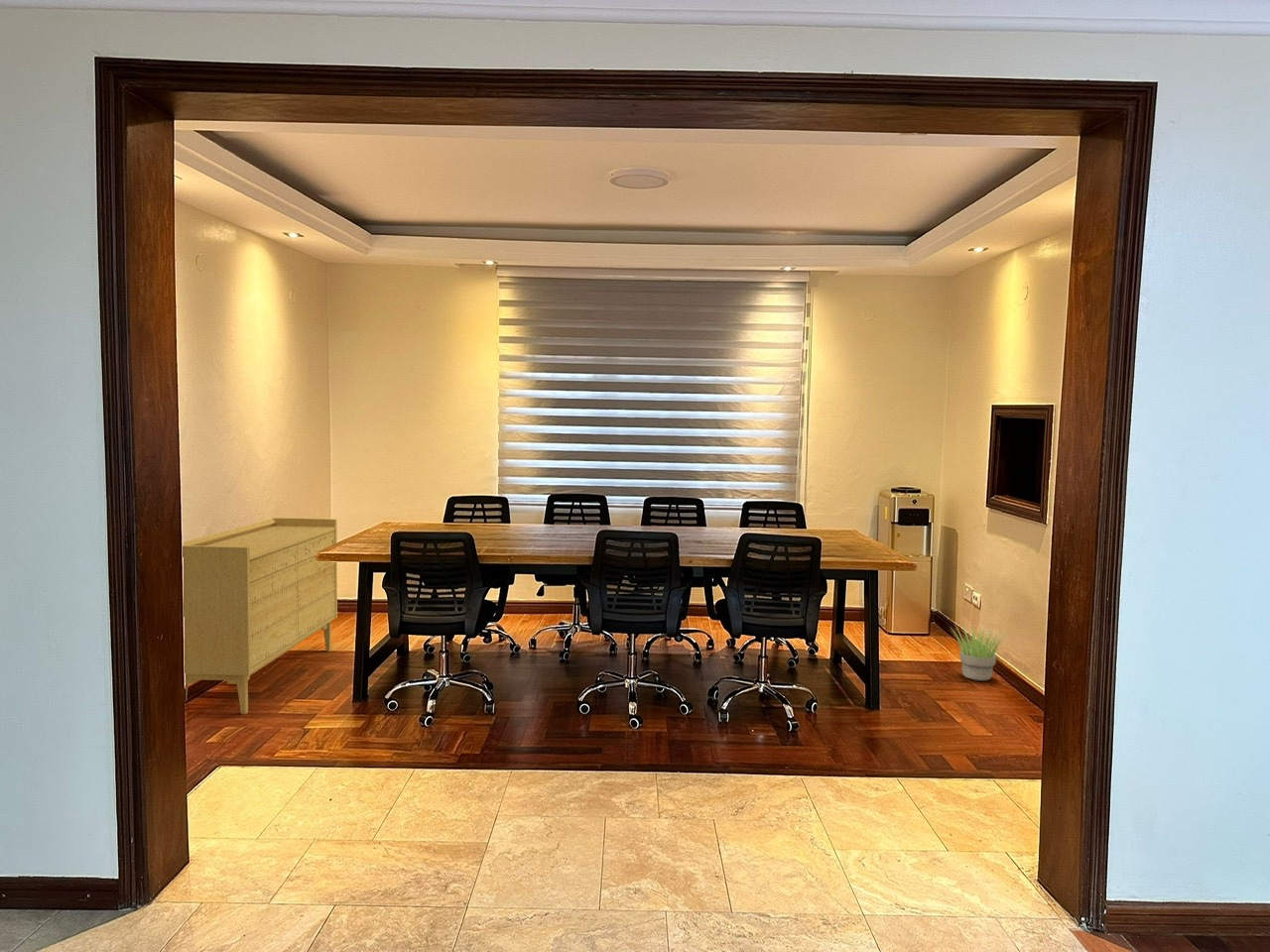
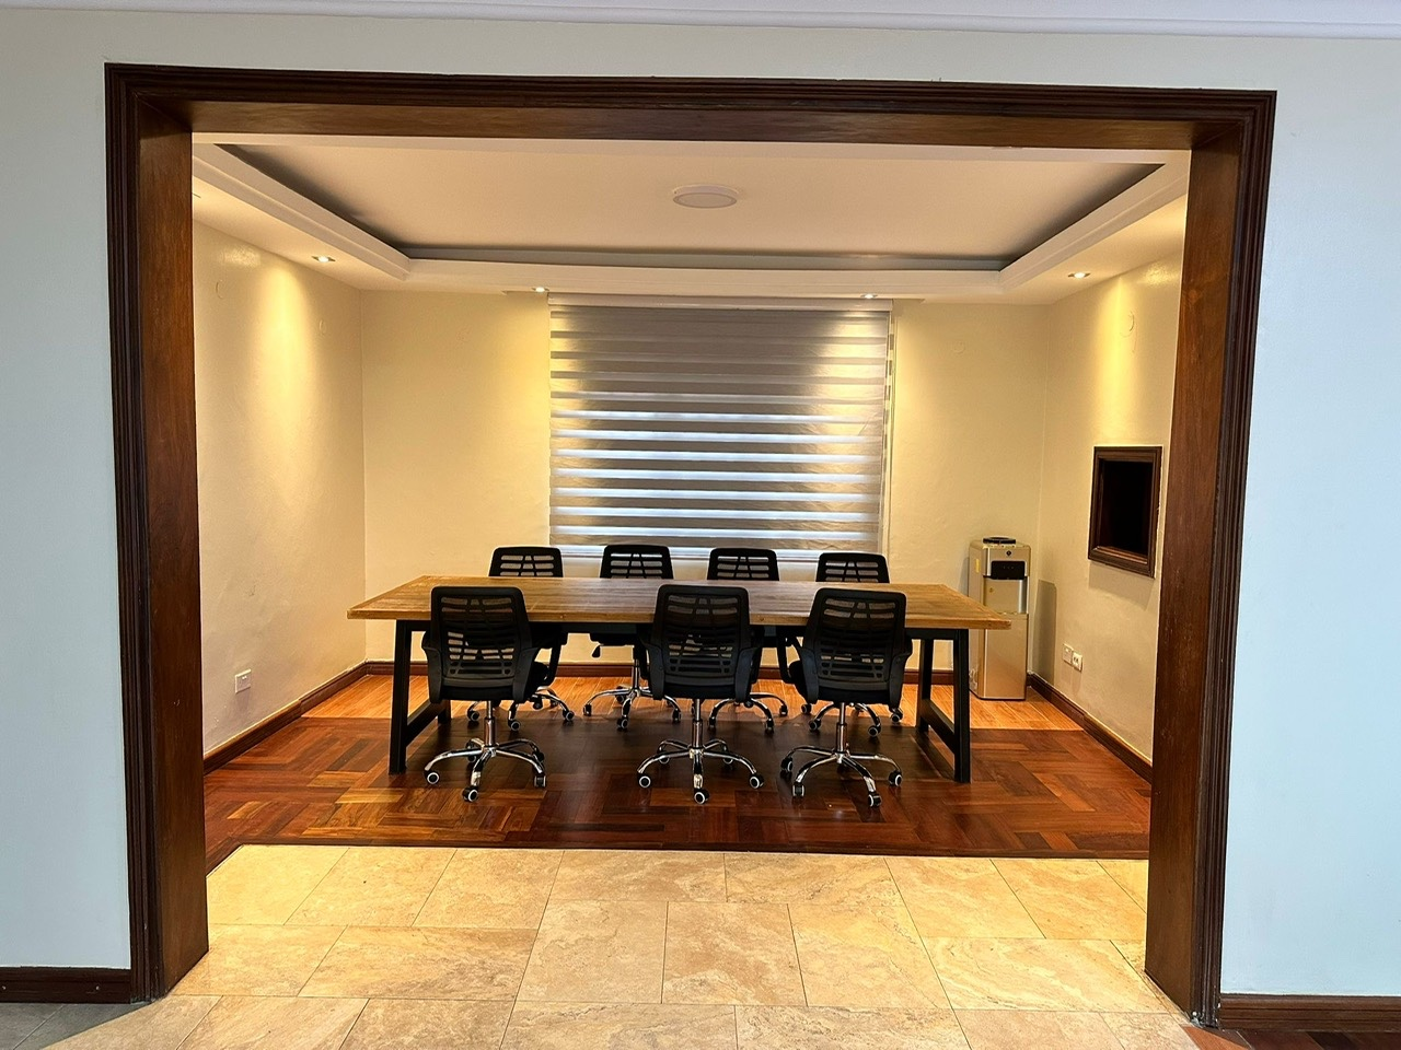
- sideboard [183,517,338,715]
- potted plant [949,624,1007,682]
